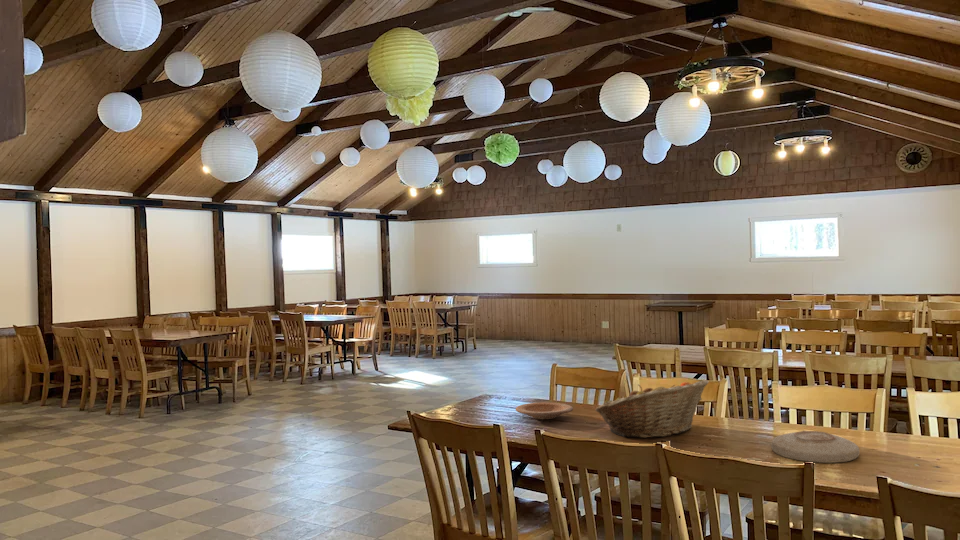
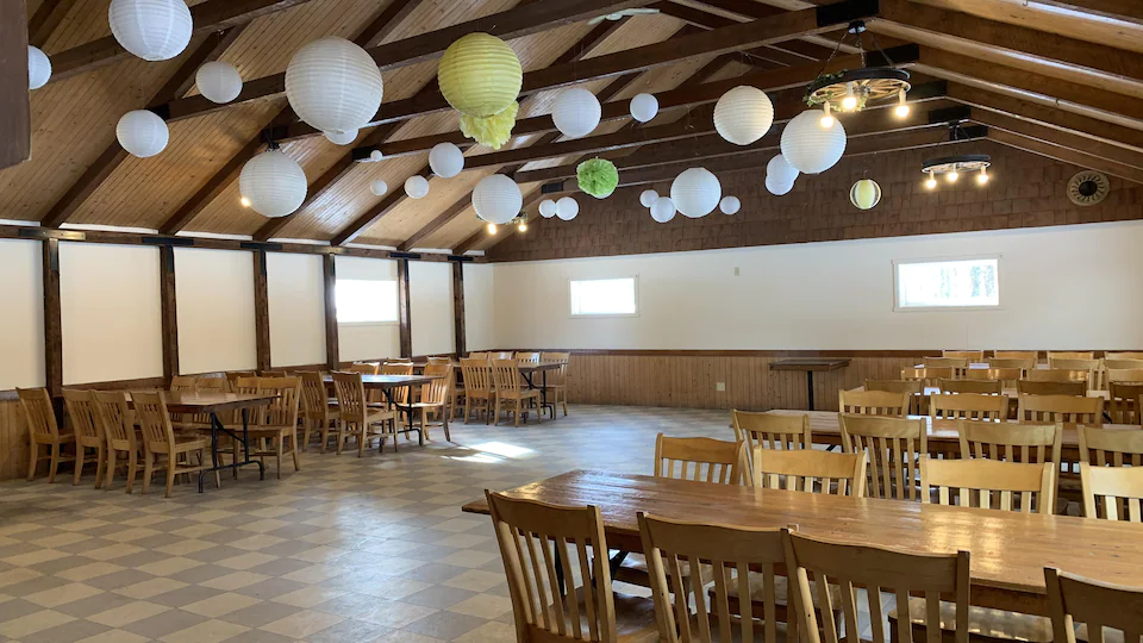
- fruit basket [594,378,710,439]
- plate [515,401,574,420]
- plate [770,430,861,464]
